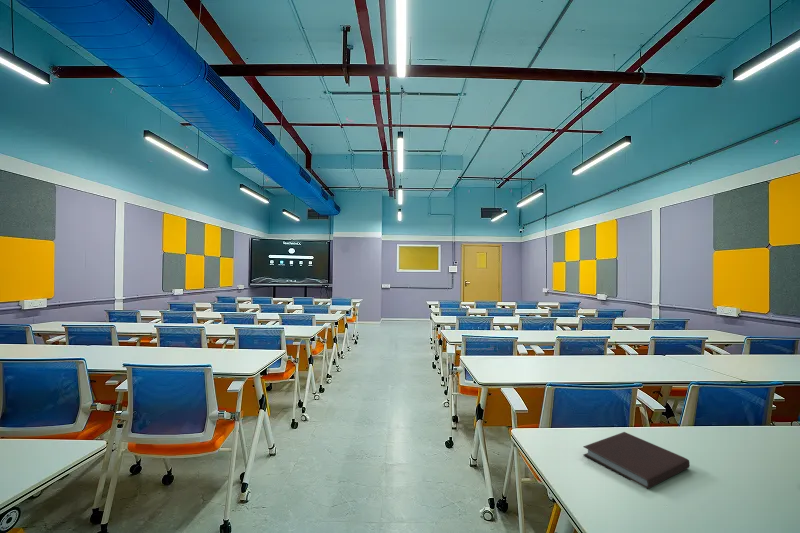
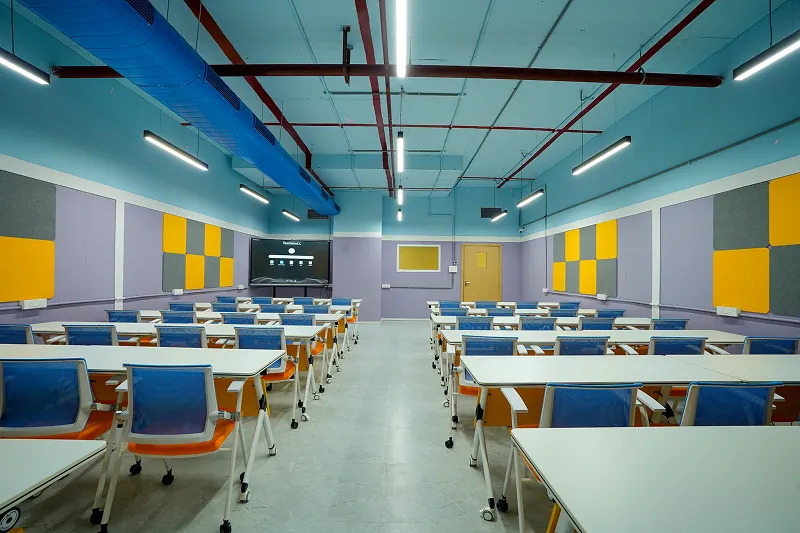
- notebook [582,431,691,490]
